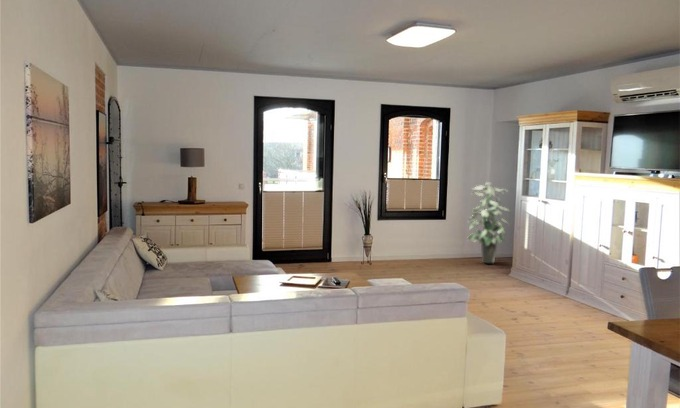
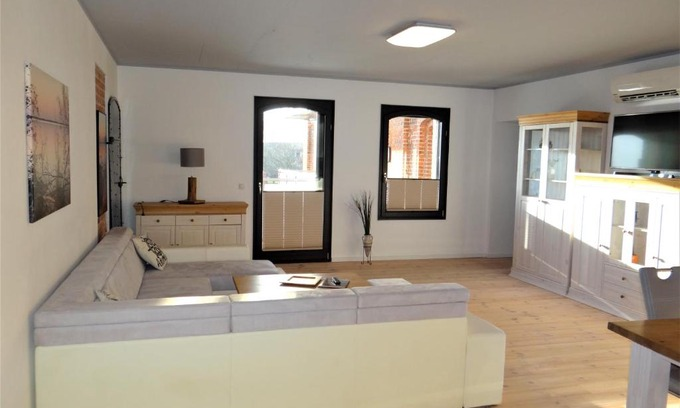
- indoor plant [466,181,511,264]
